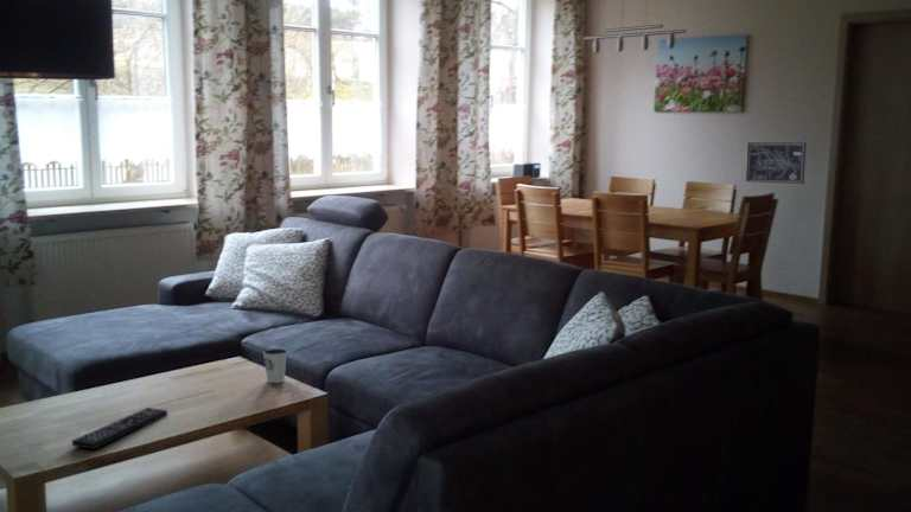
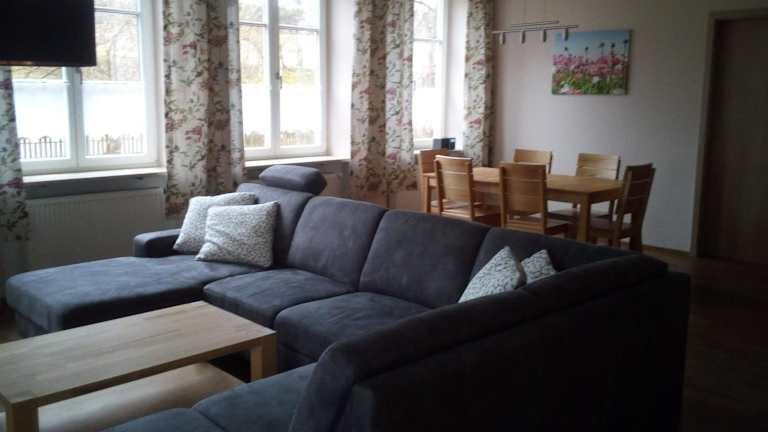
- wall art [745,141,808,185]
- remote control [71,407,168,450]
- dixie cup [262,347,288,384]
